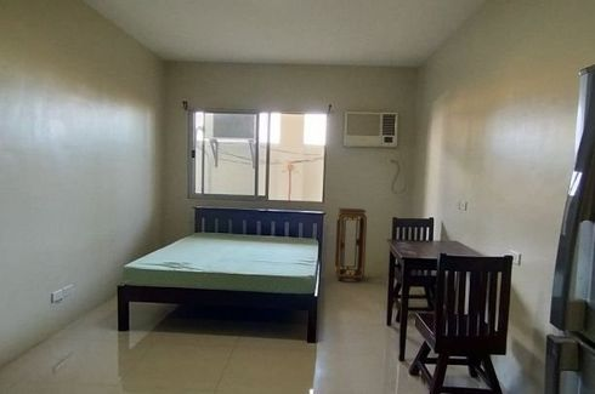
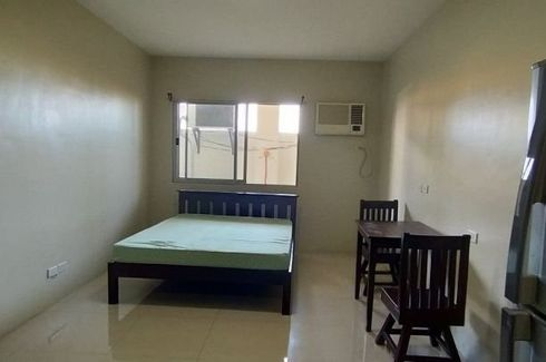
- pedestal table [334,207,368,282]
